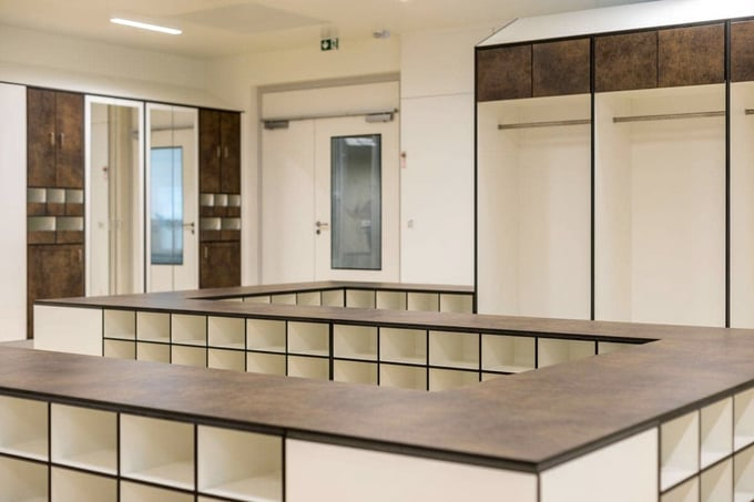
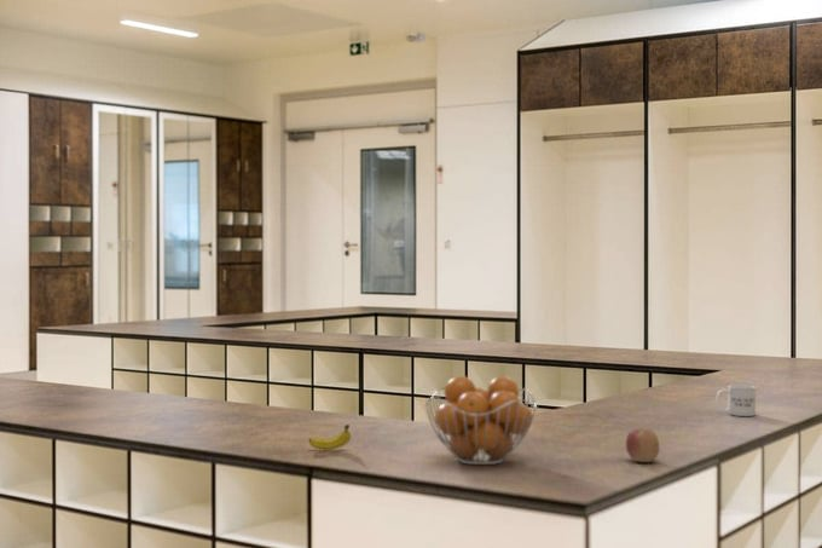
+ fruit basket [424,375,538,466]
+ apple [625,427,661,463]
+ mug [714,383,757,417]
+ fruit [307,423,352,451]
